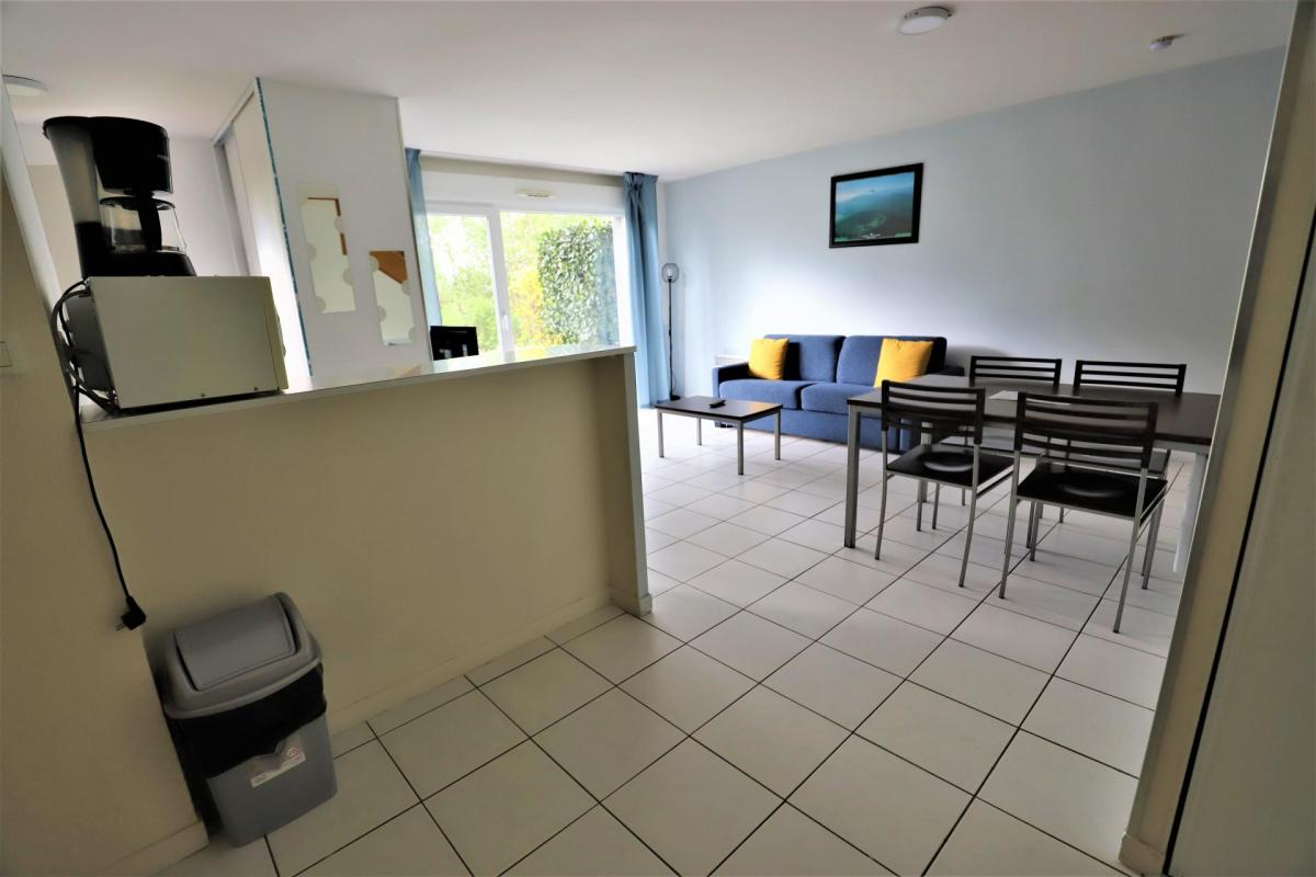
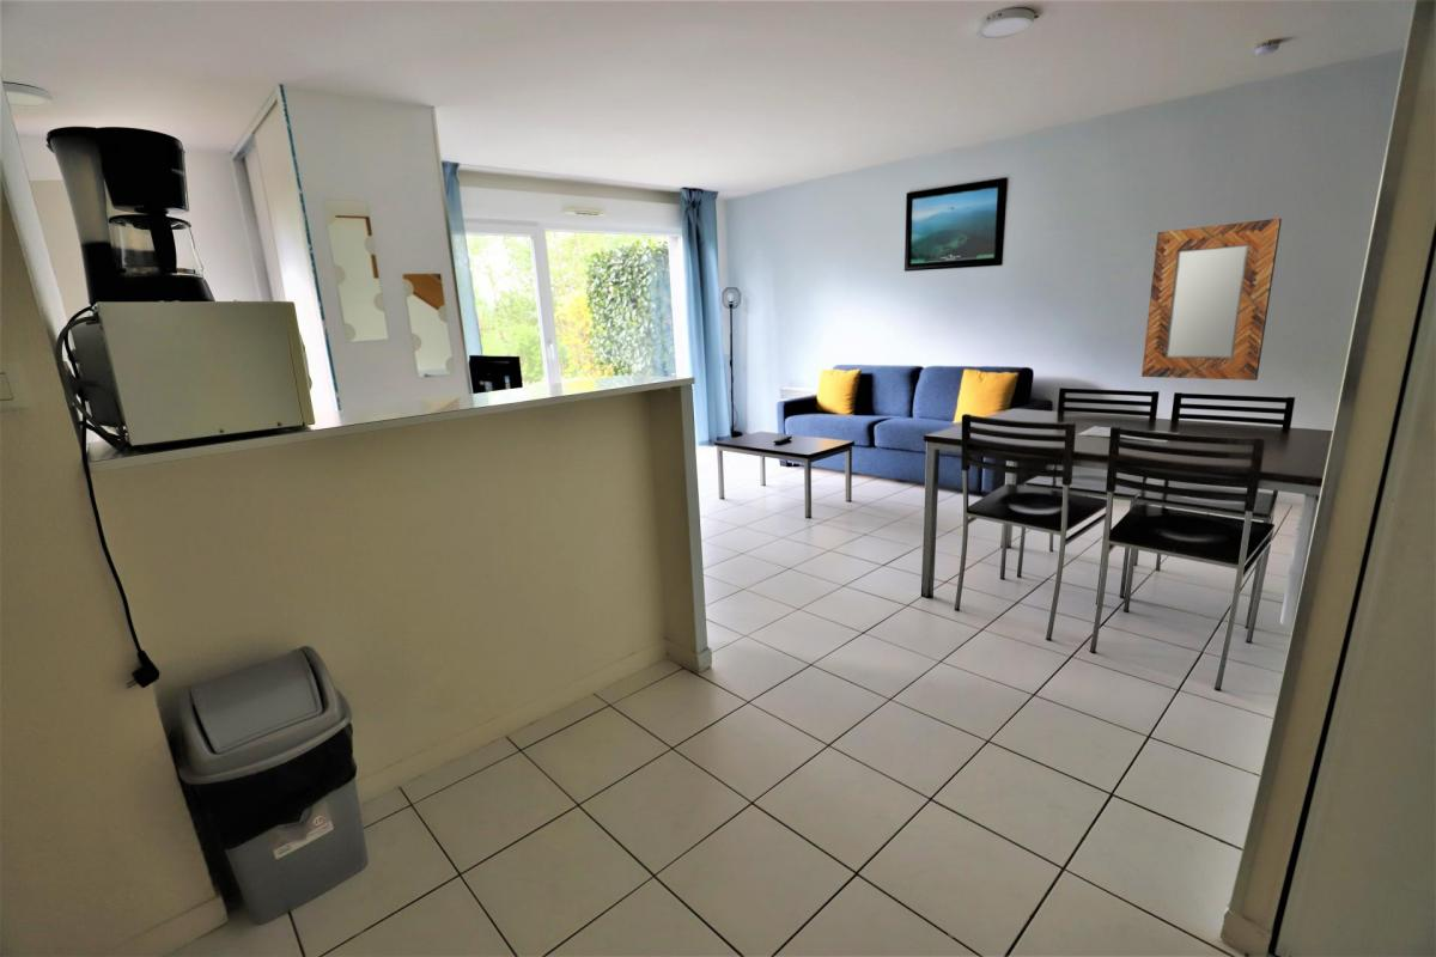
+ home mirror [1140,218,1283,382]
